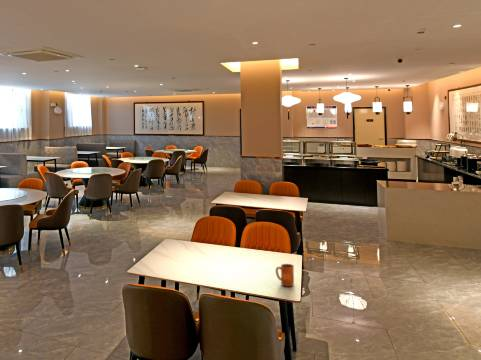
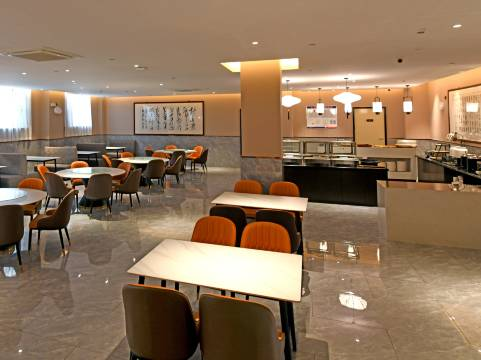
- mug [275,263,295,287]
